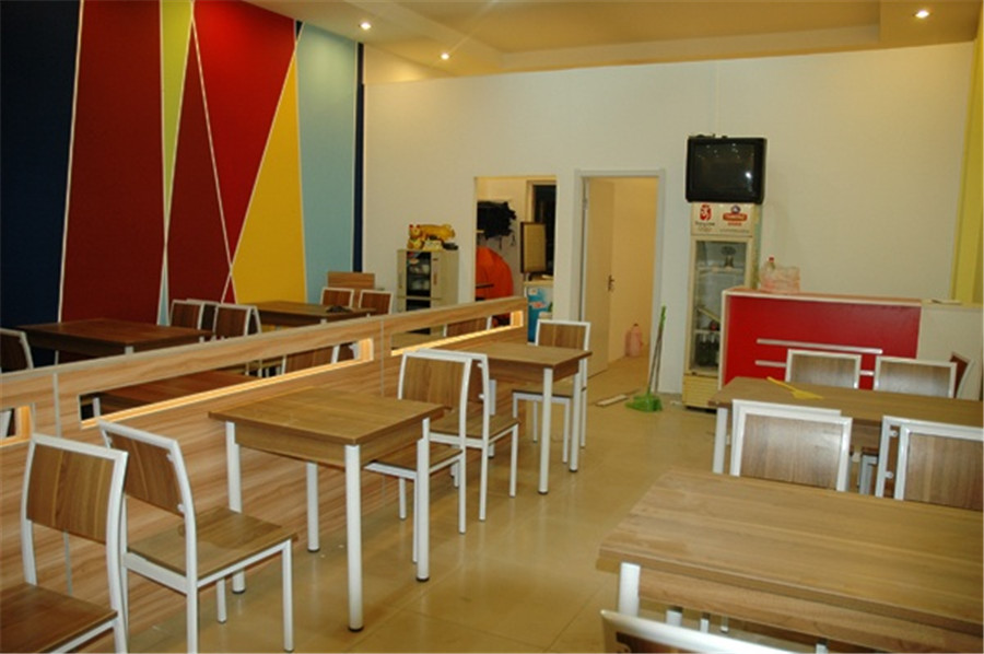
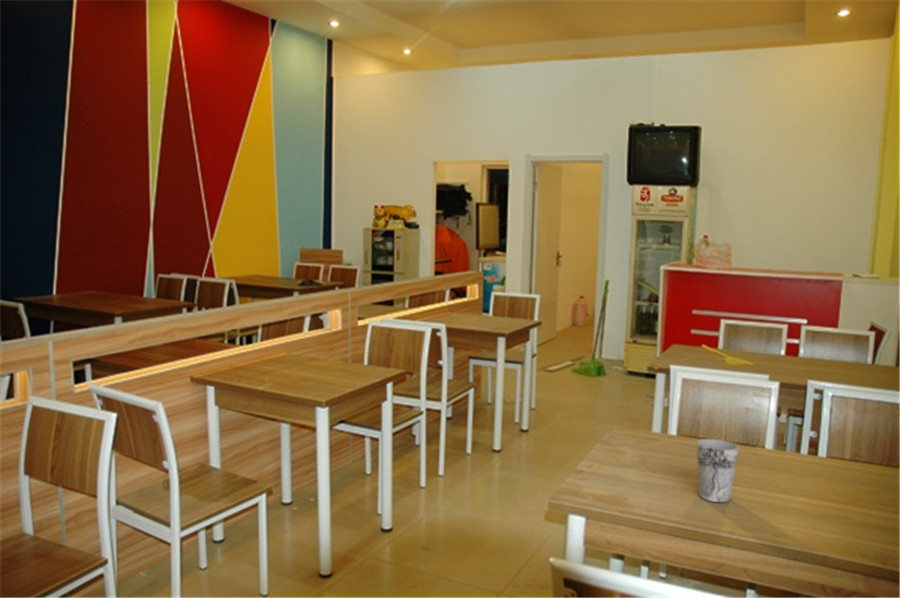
+ cup [696,438,740,503]
